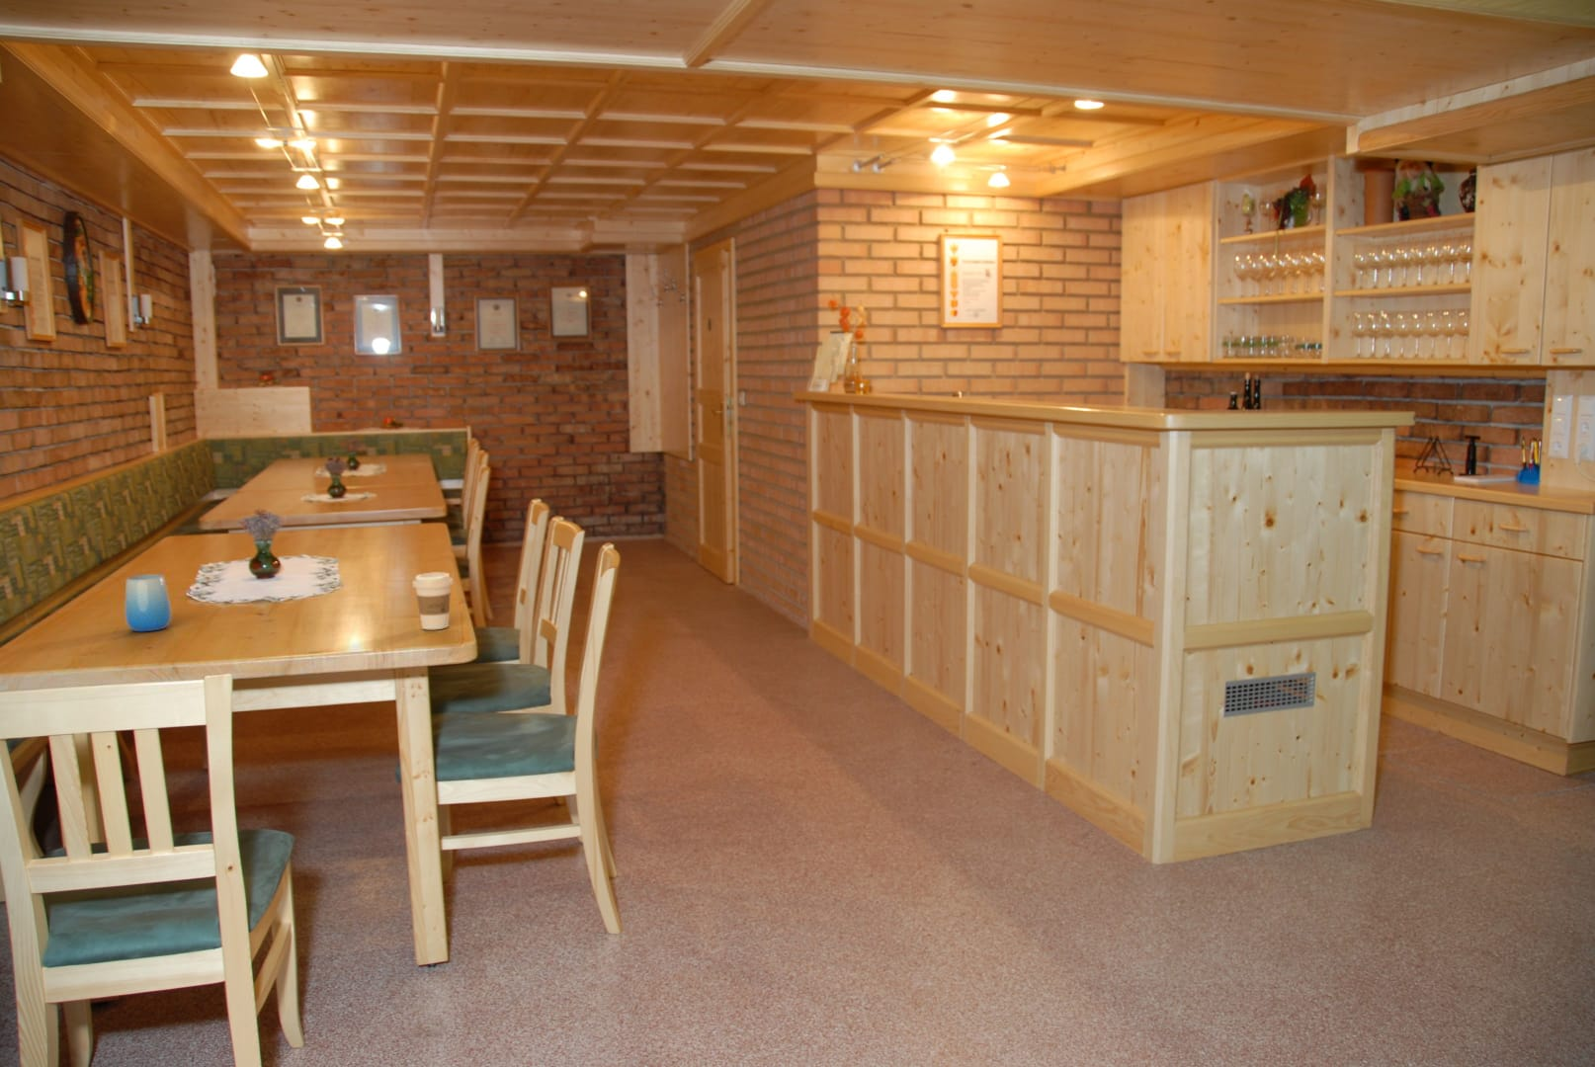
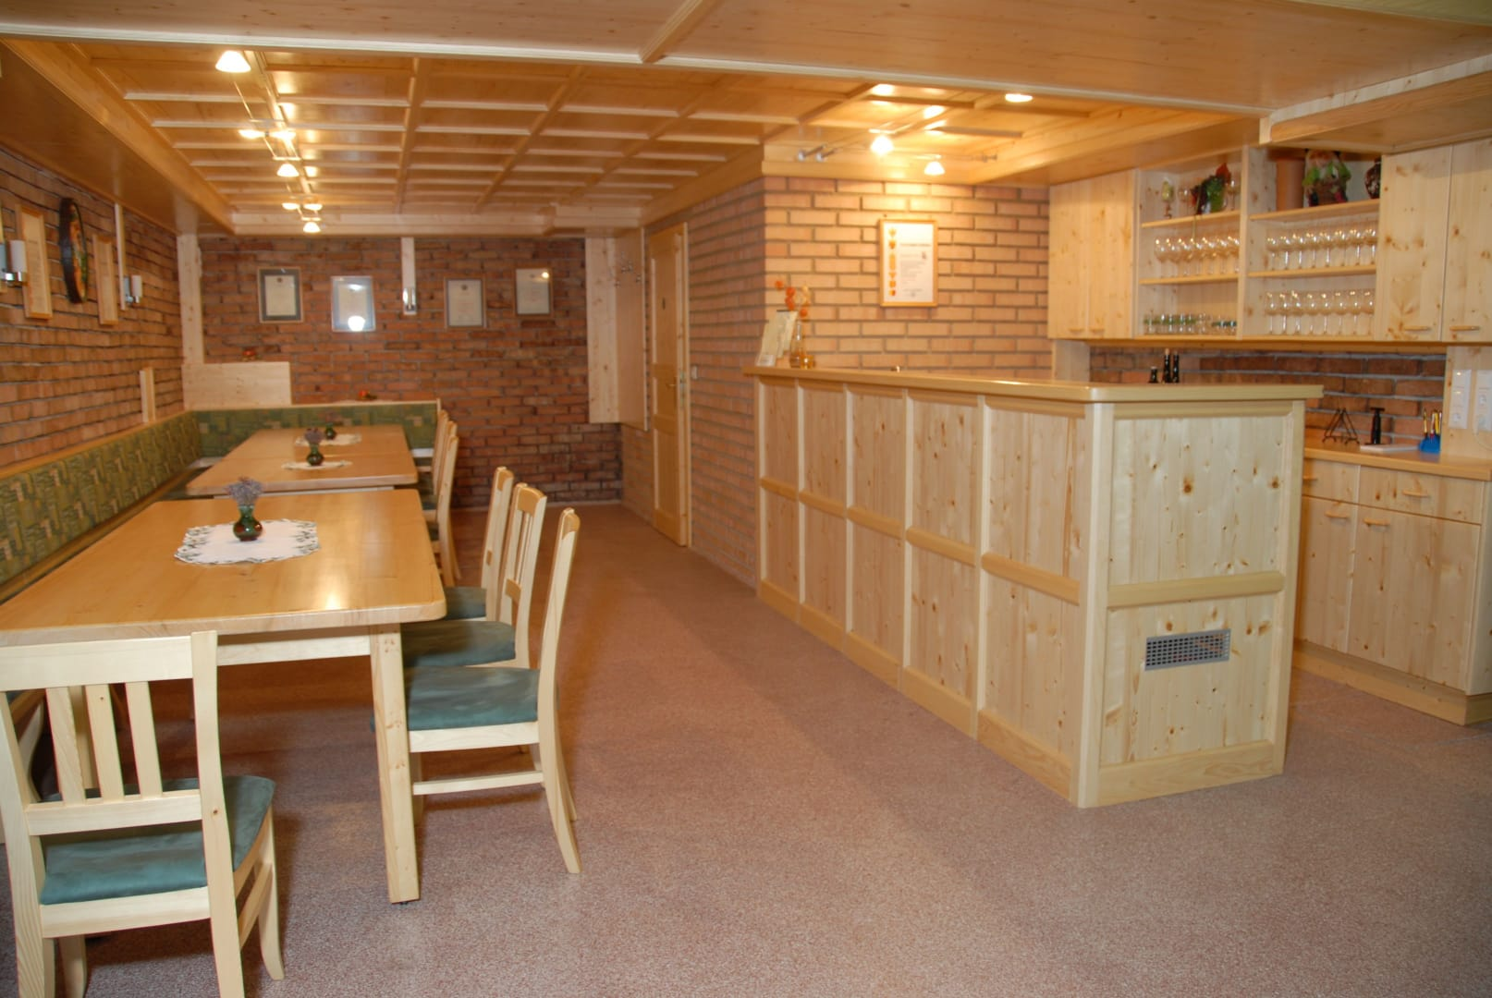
- cup [124,573,172,632]
- coffee cup [411,572,455,630]
